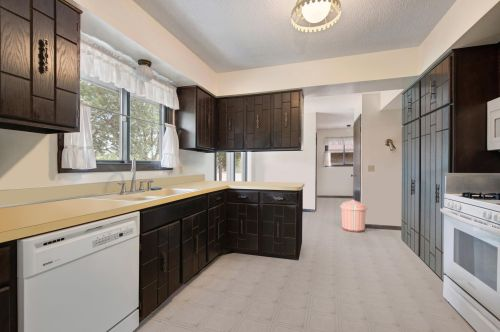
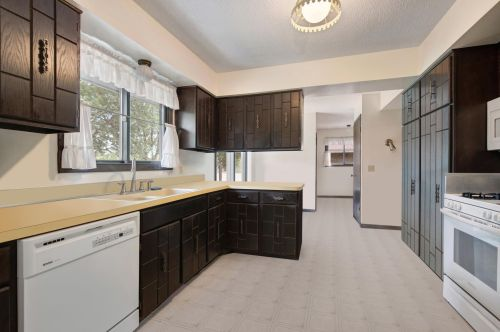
- trash can [339,198,368,233]
